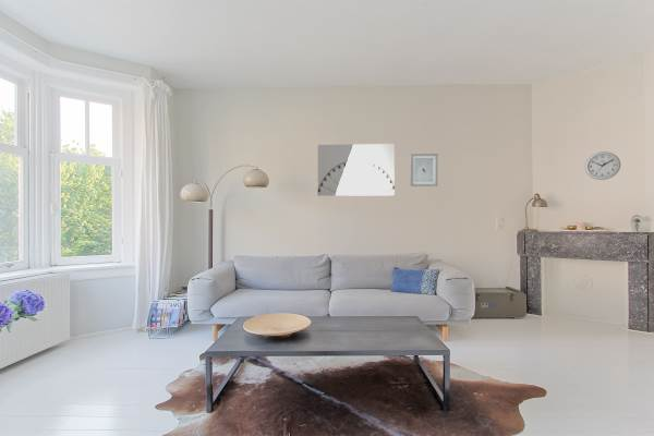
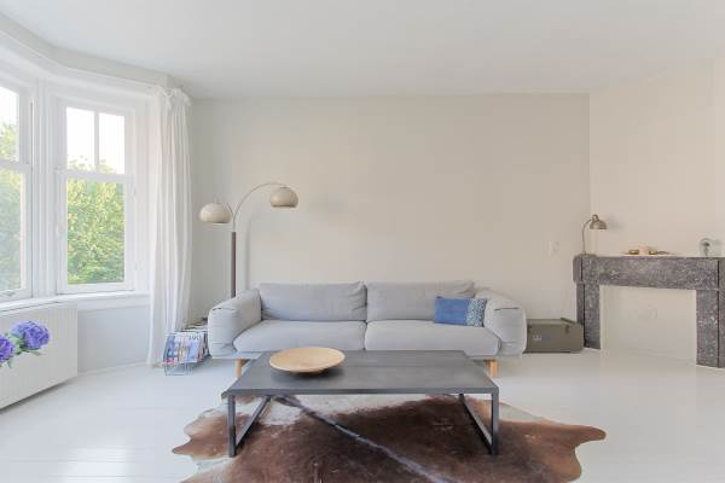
- wall art [410,153,438,187]
- wall art [317,143,396,197]
- wall clock [584,150,621,181]
